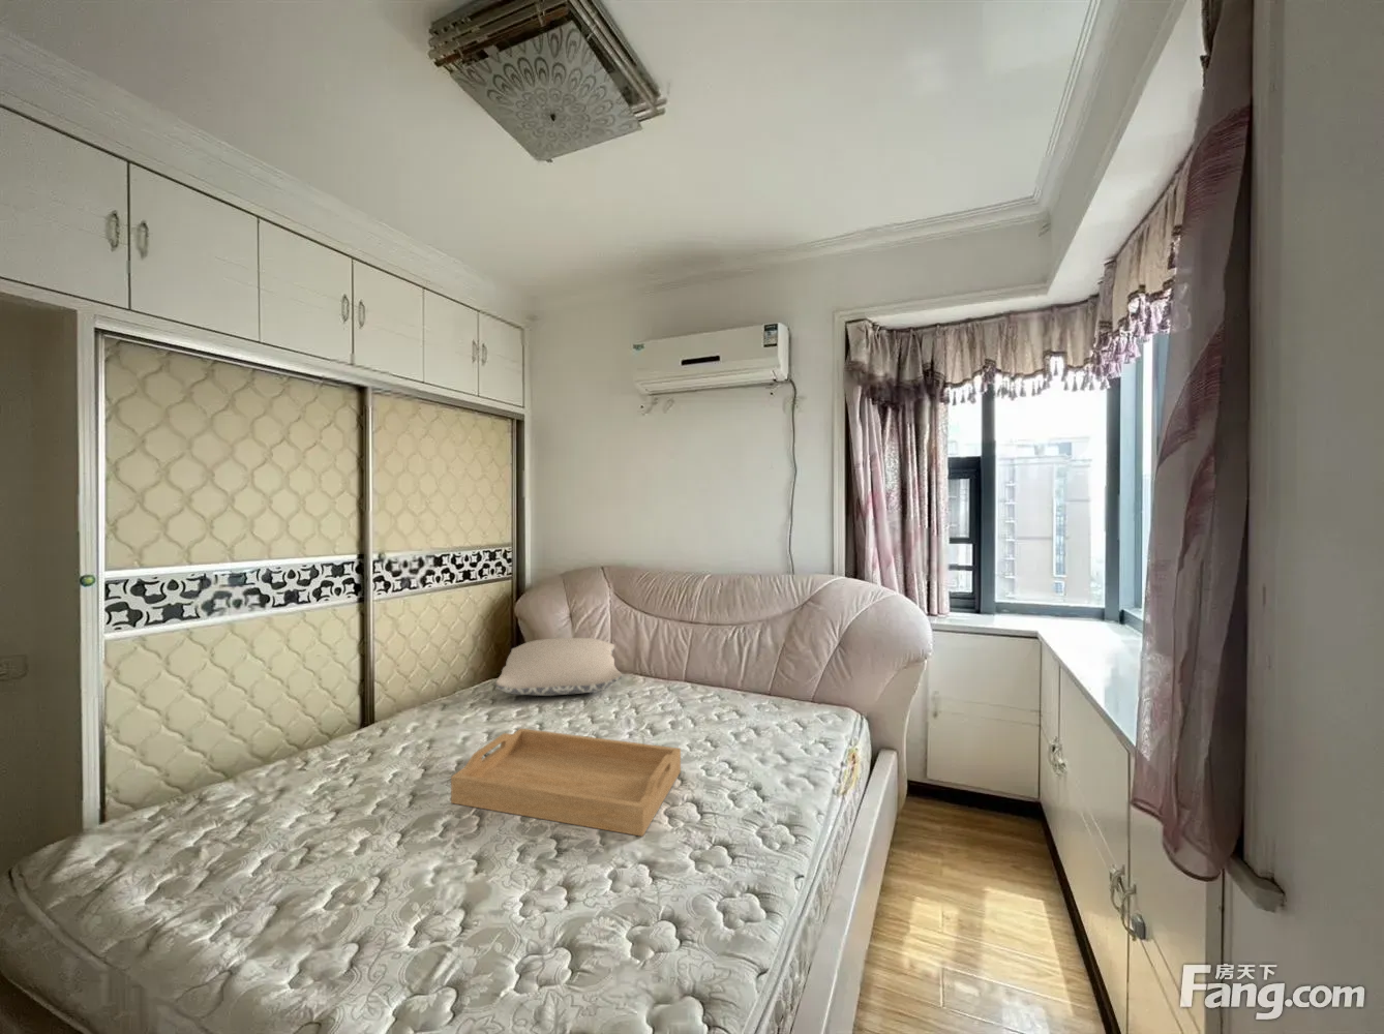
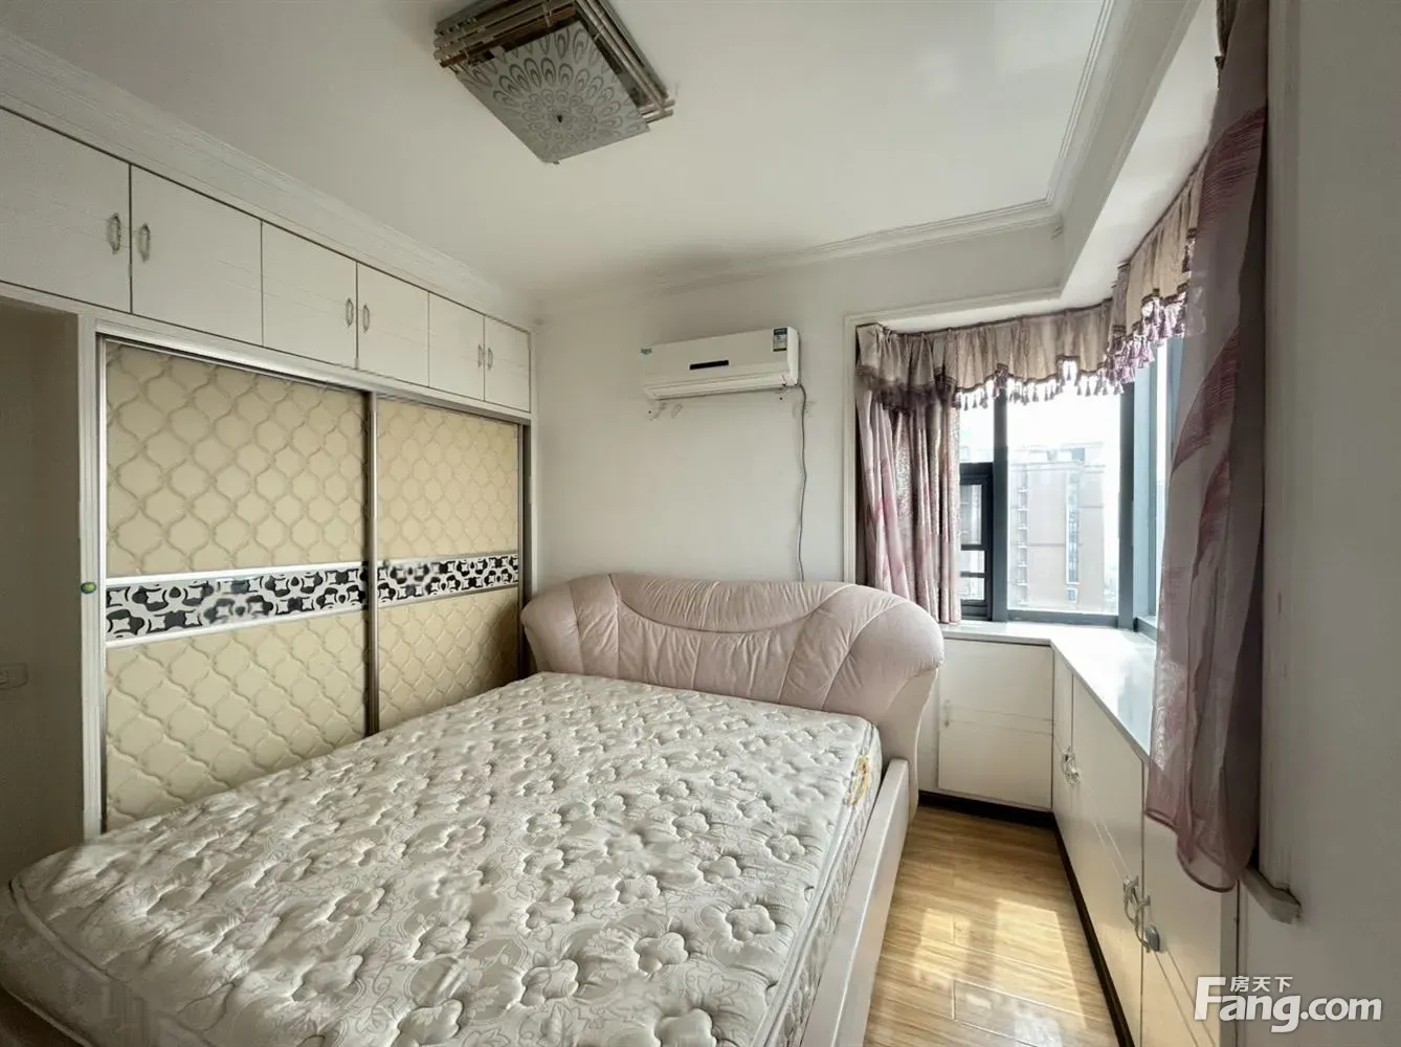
- serving tray [450,727,681,837]
- pillow [494,636,622,697]
